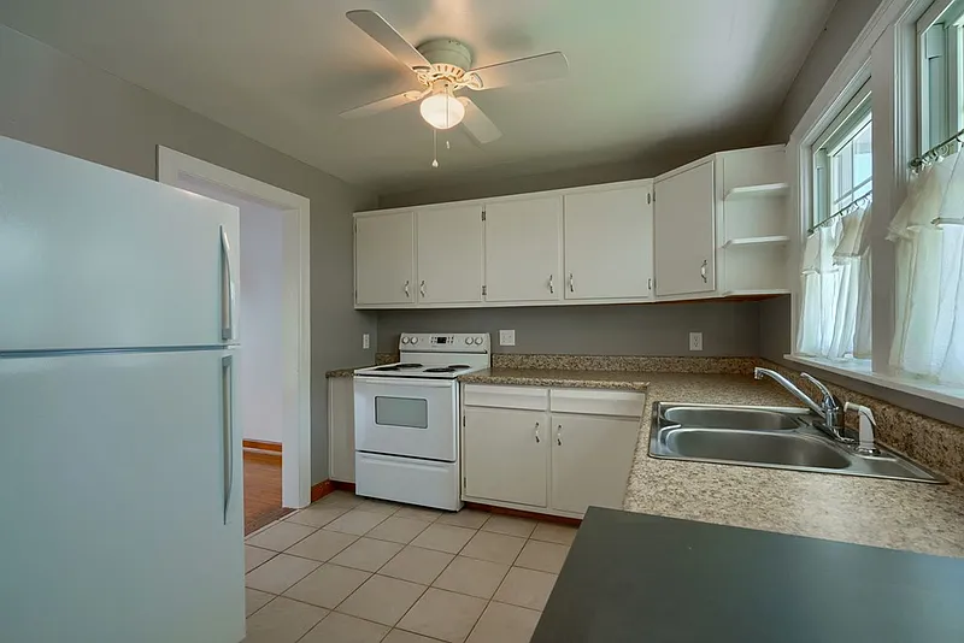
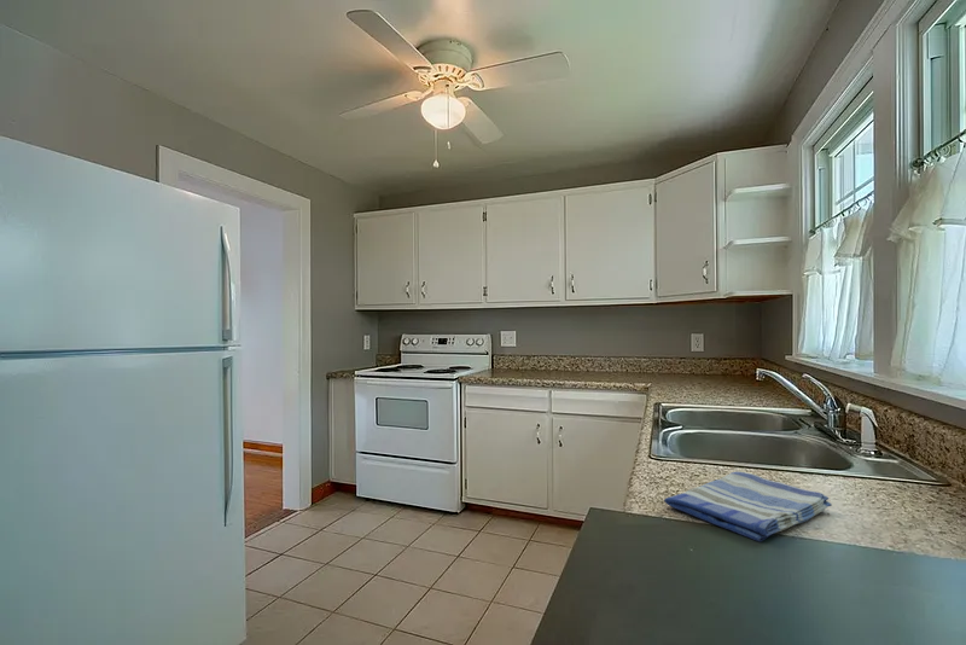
+ dish towel [663,470,833,542]
